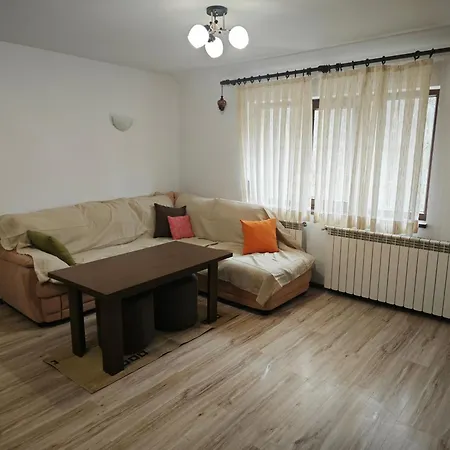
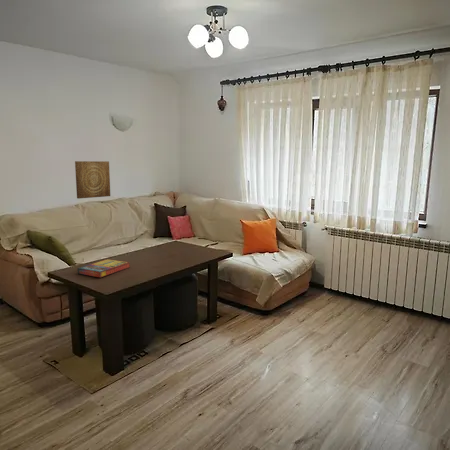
+ wall art [74,160,111,200]
+ game compilation box [76,258,131,278]
